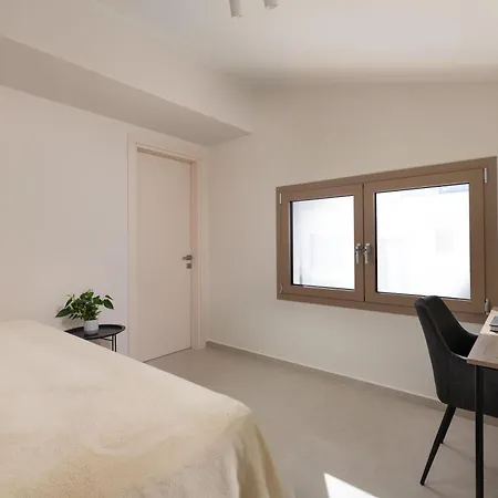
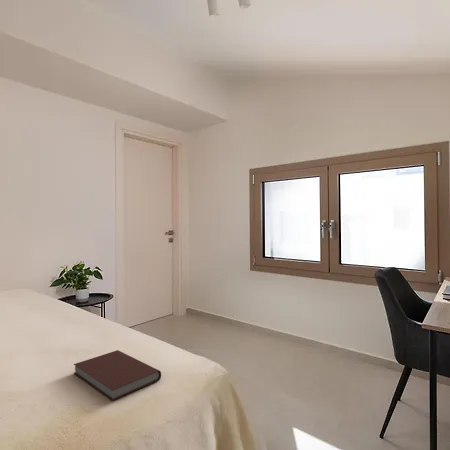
+ book [73,349,162,402]
